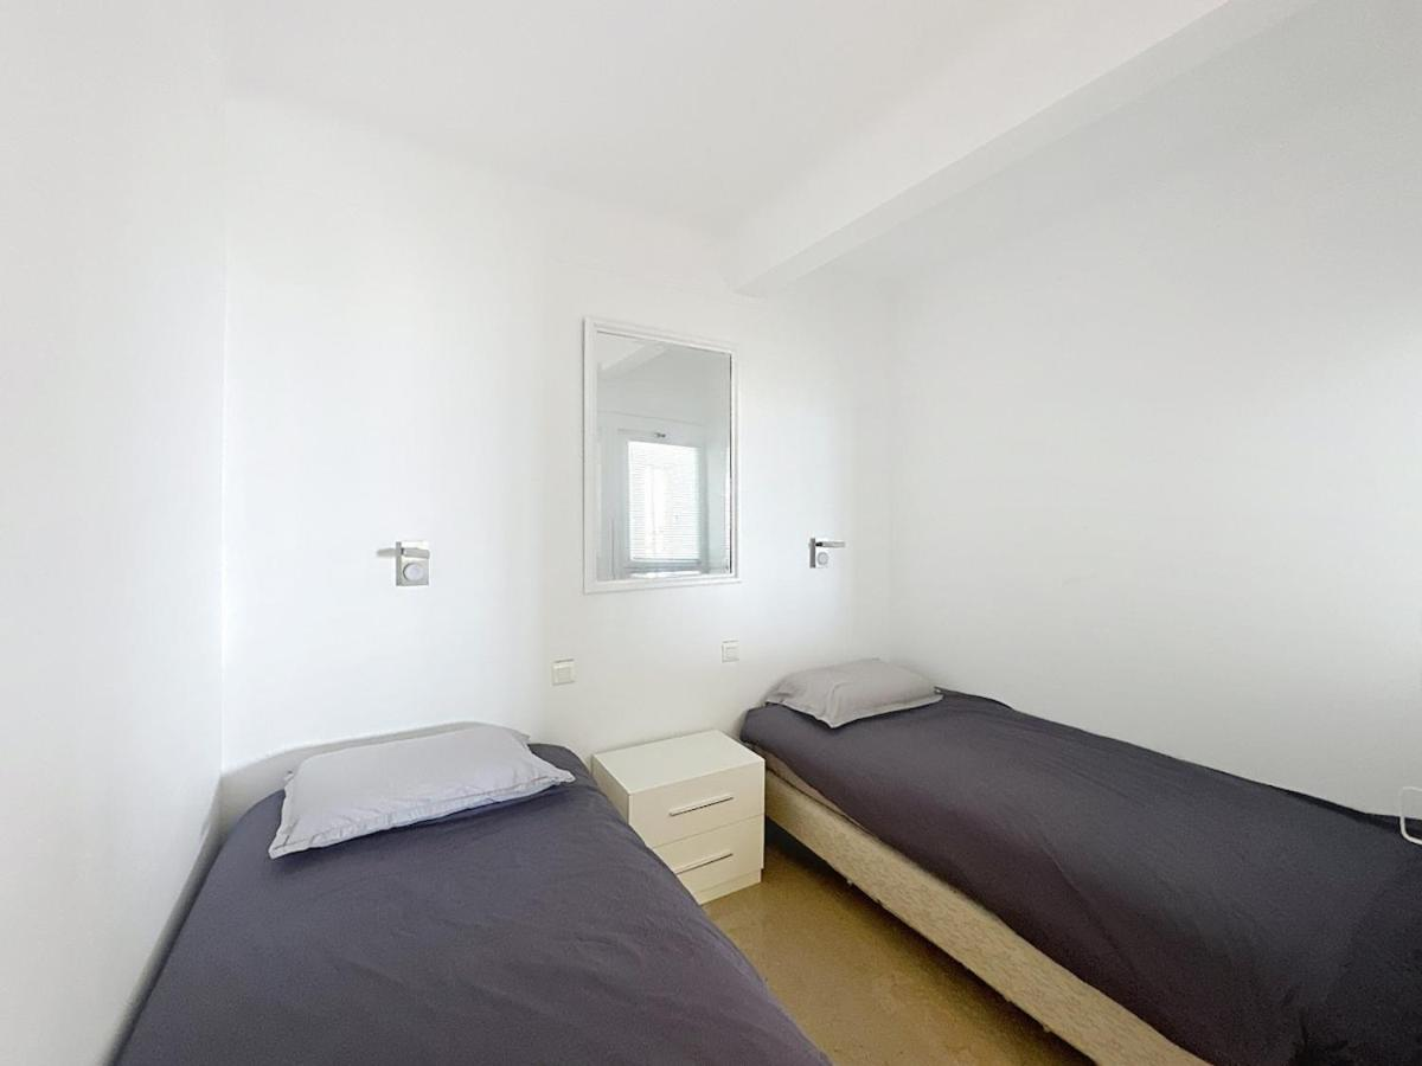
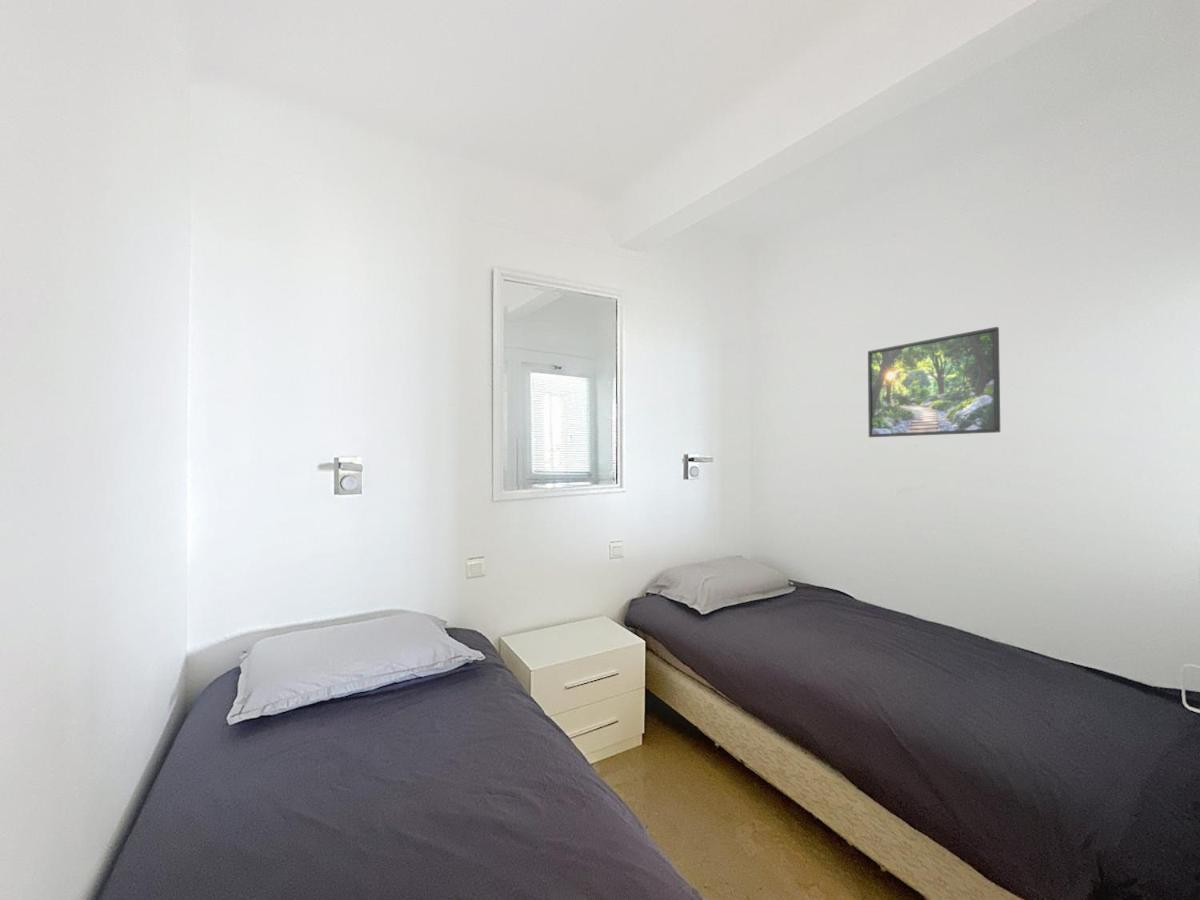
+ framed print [867,326,1001,438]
